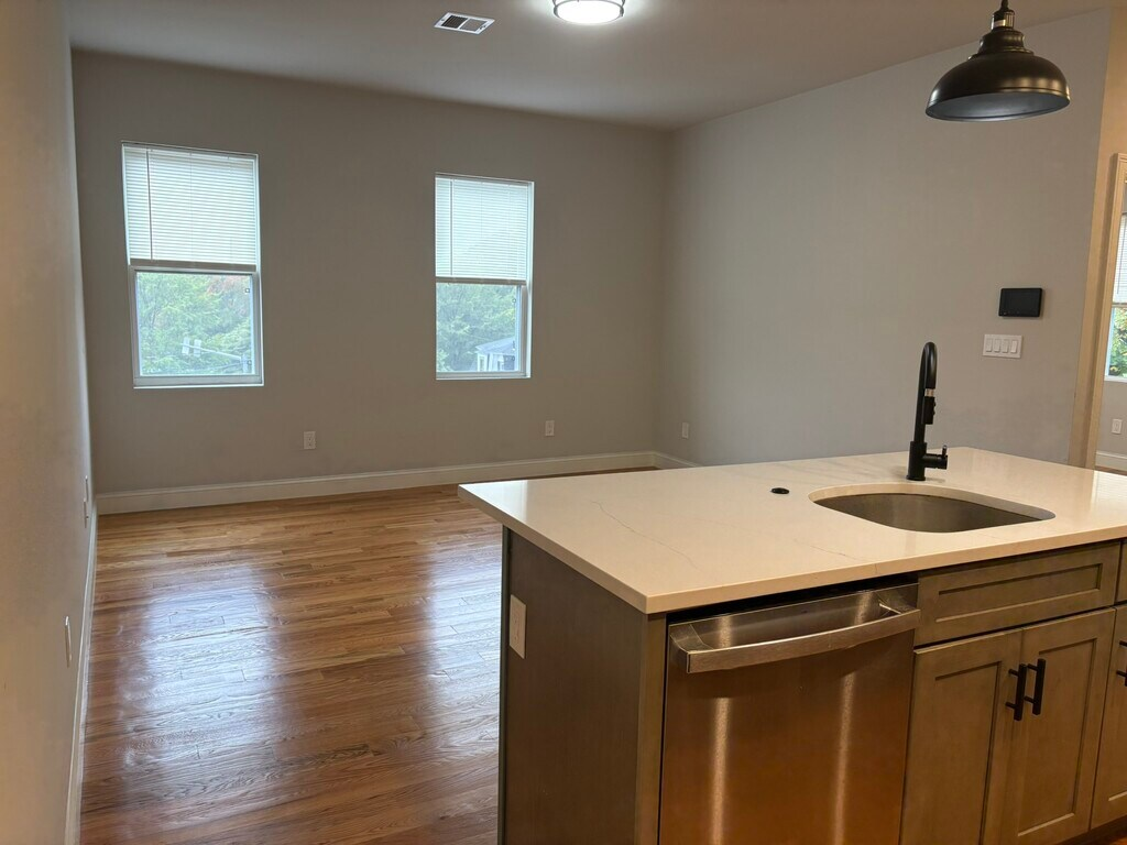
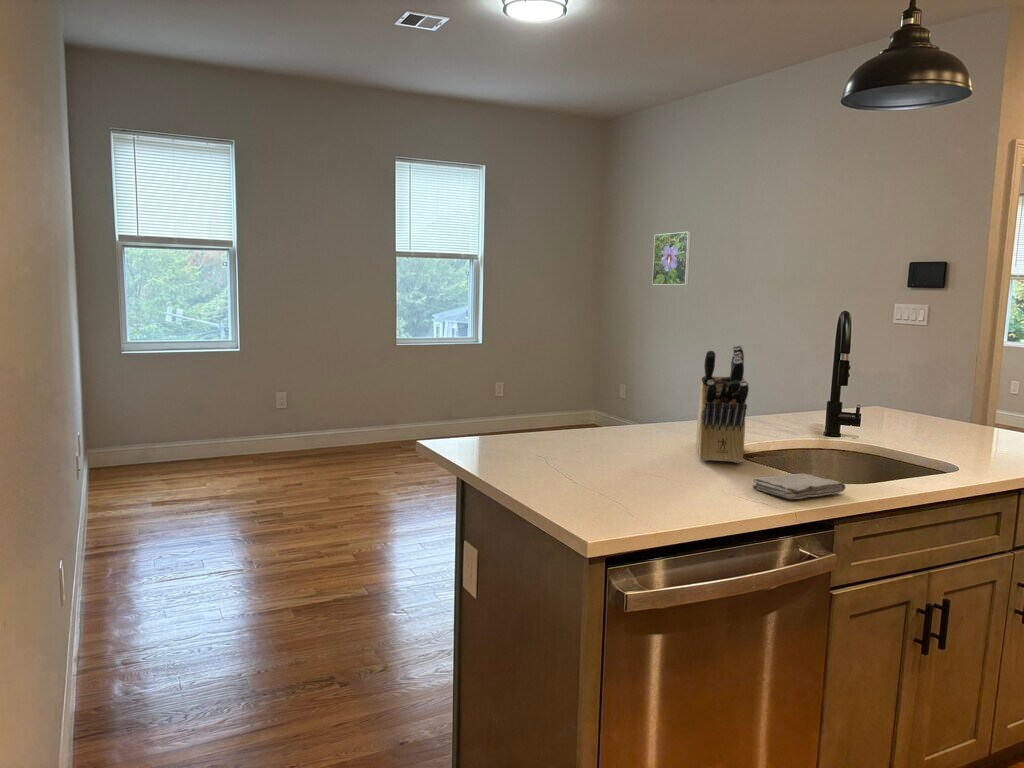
+ knife block [695,344,750,464]
+ washcloth [752,472,847,500]
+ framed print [651,231,692,286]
